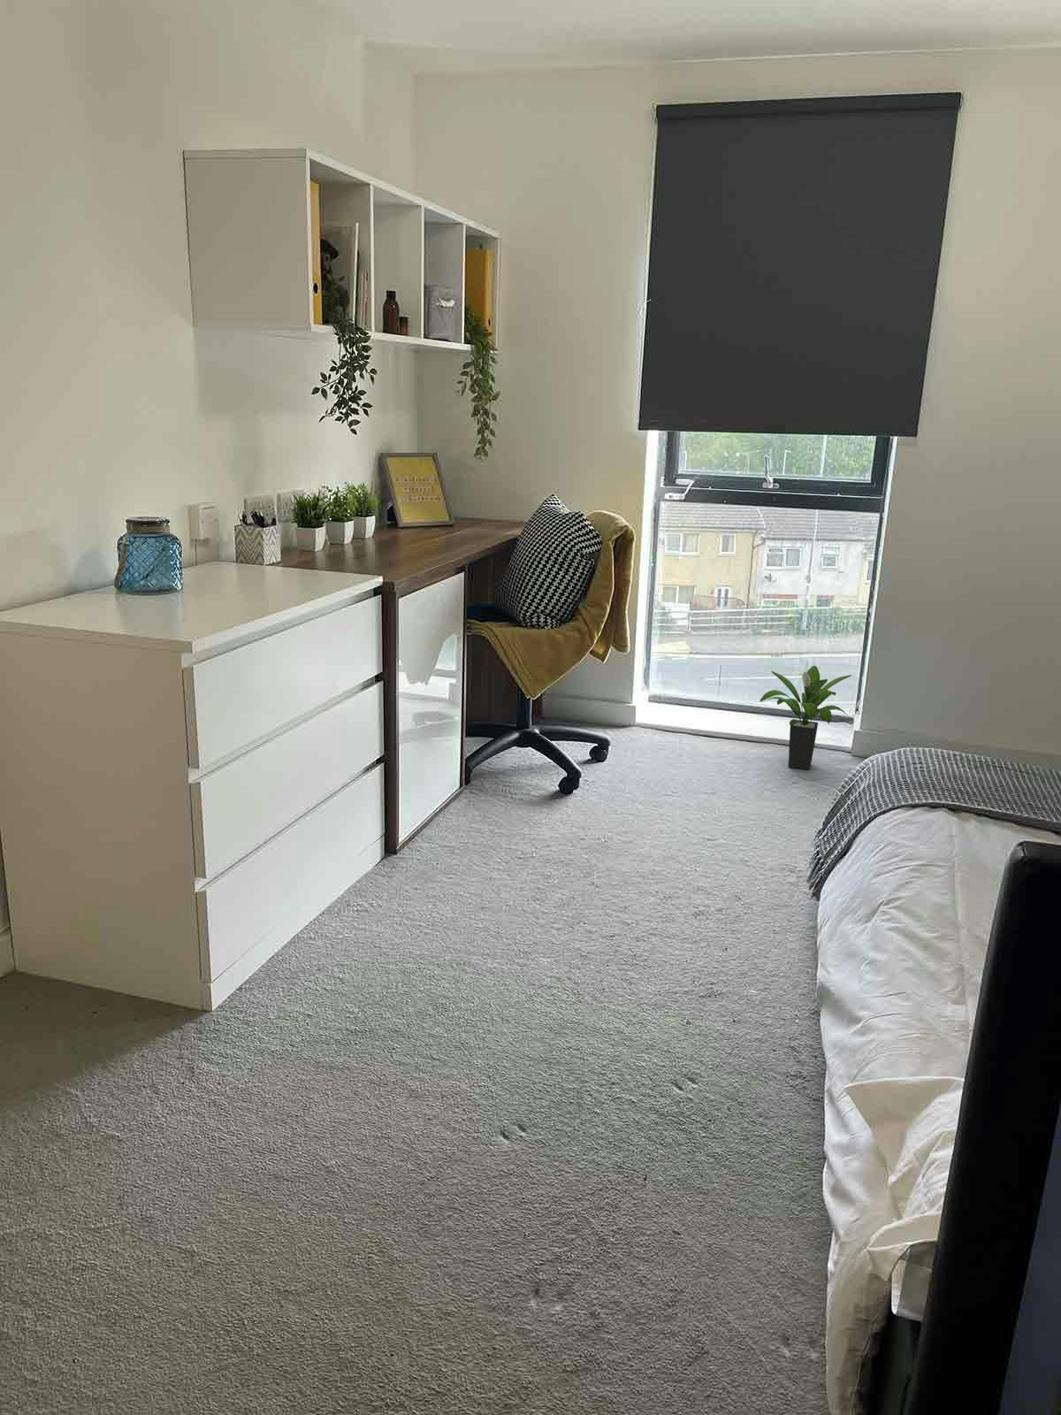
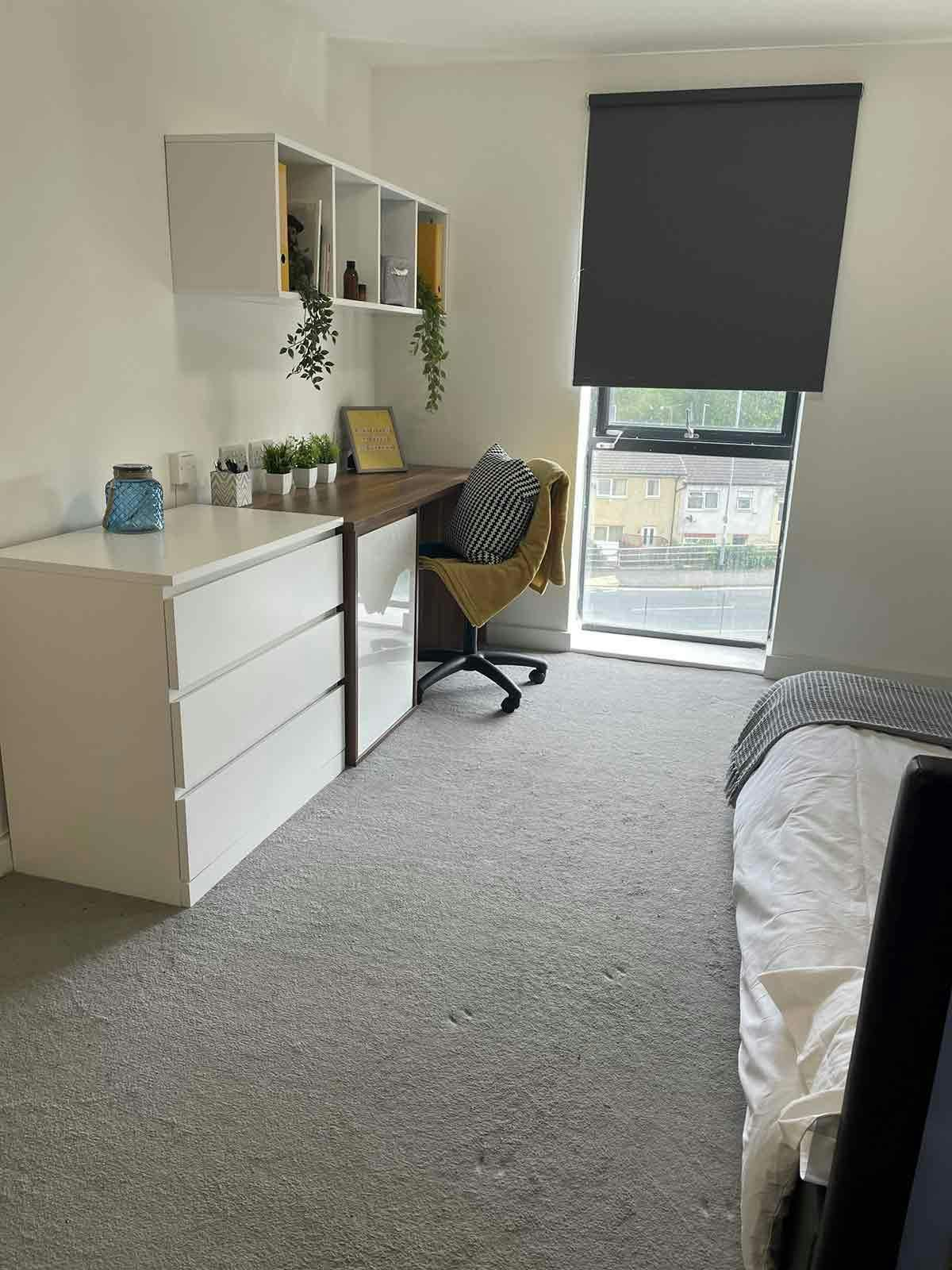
- potted plant [759,665,853,770]
